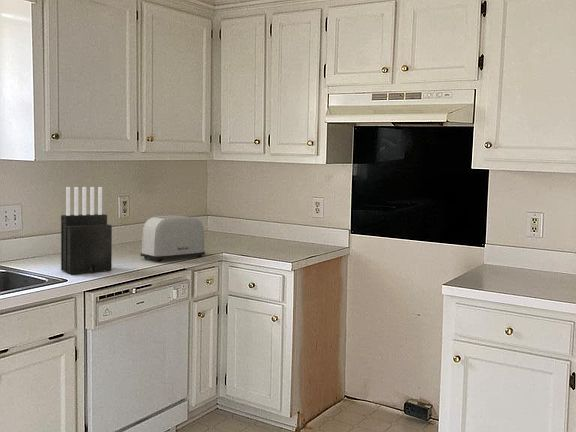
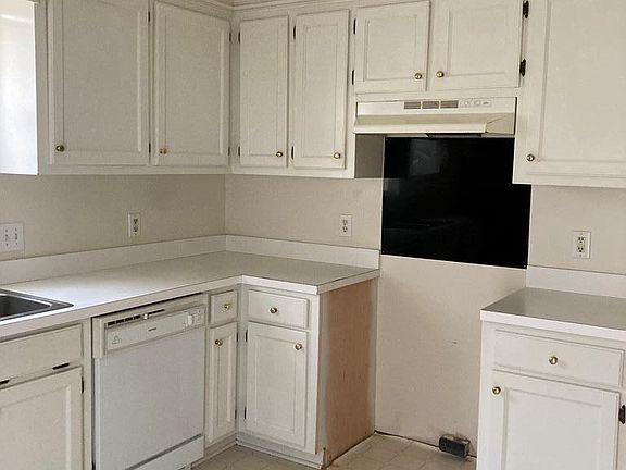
- toaster [140,215,206,262]
- knife block [60,186,113,275]
